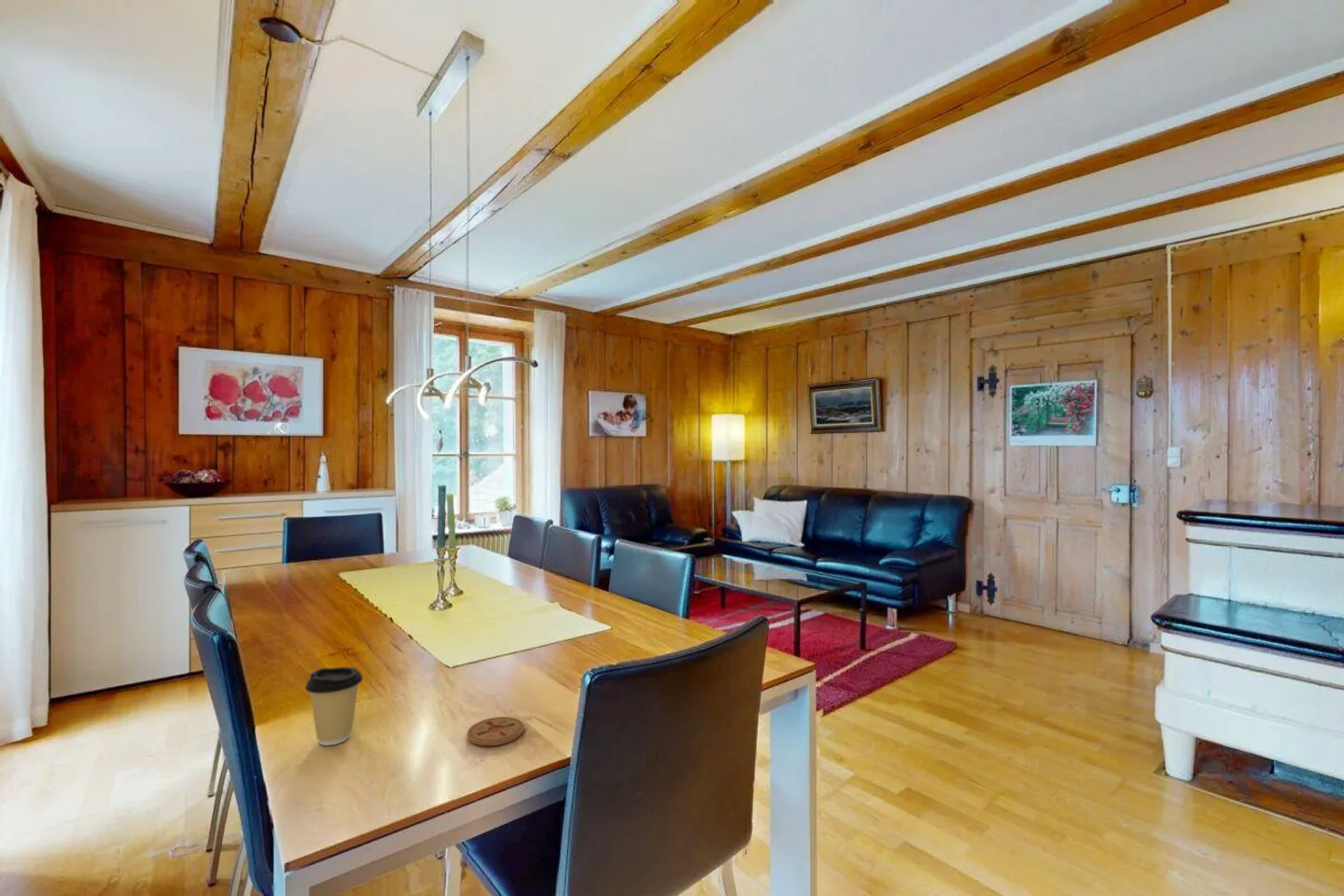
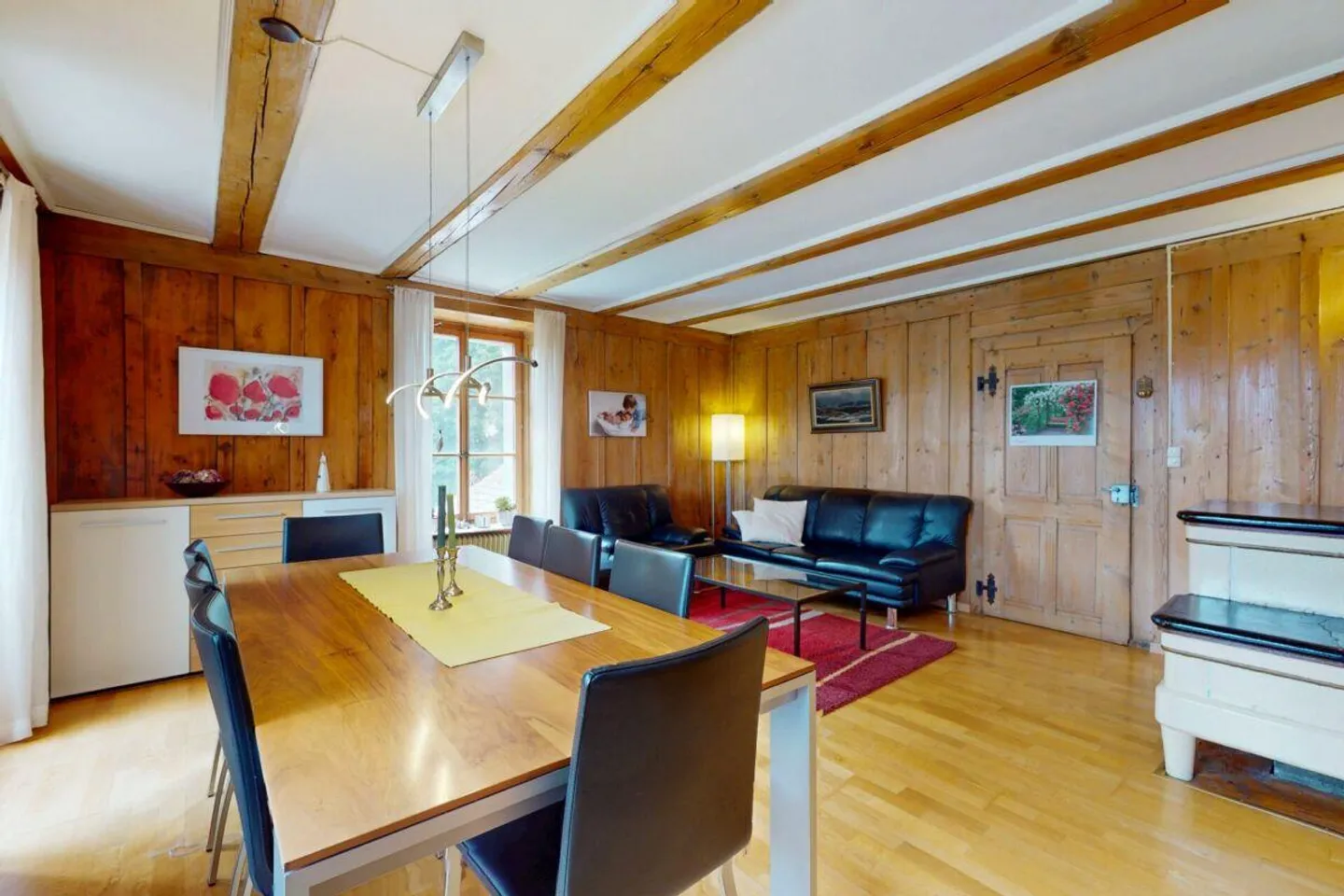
- coaster [466,716,525,747]
- coffee cup [304,666,364,746]
